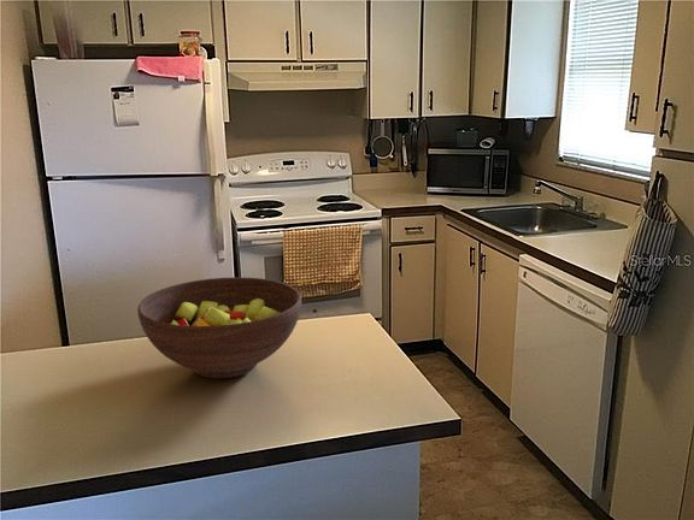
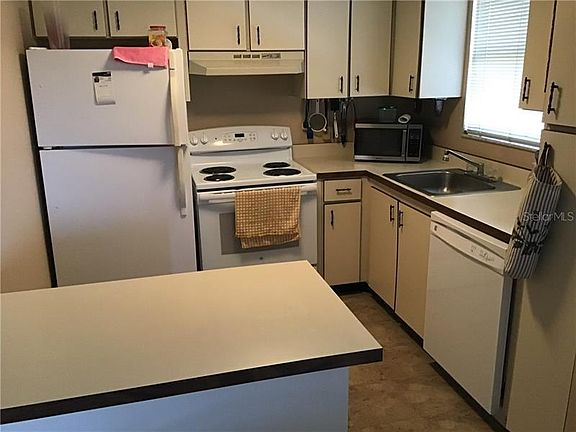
- fruit bowl [136,276,302,379]
